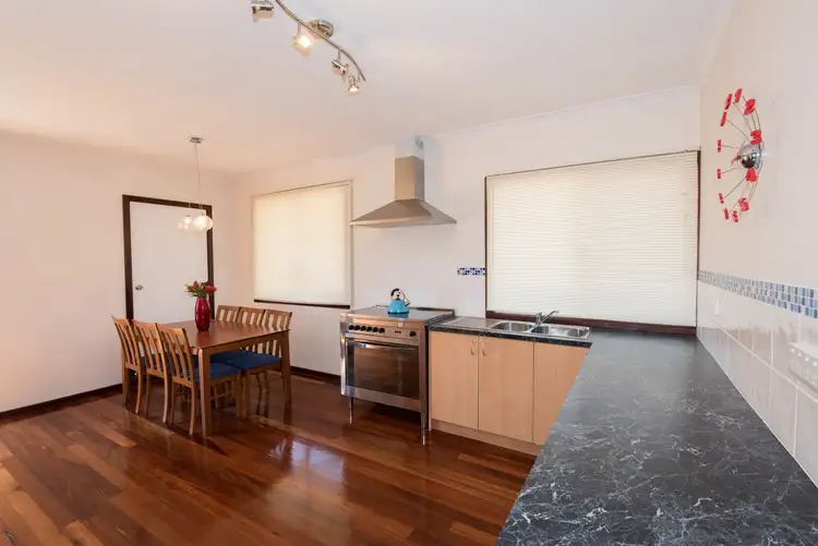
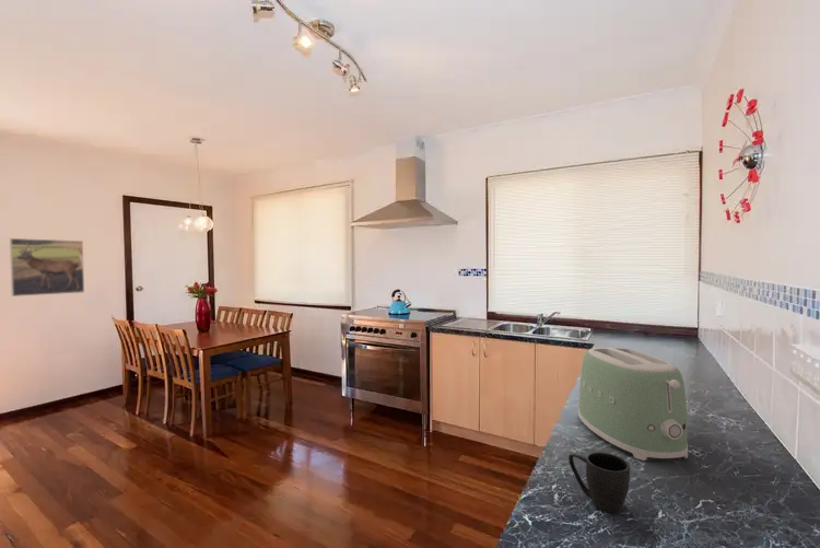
+ toaster [577,347,689,462]
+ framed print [9,237,85,298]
+ mug [567,452,631,515]
